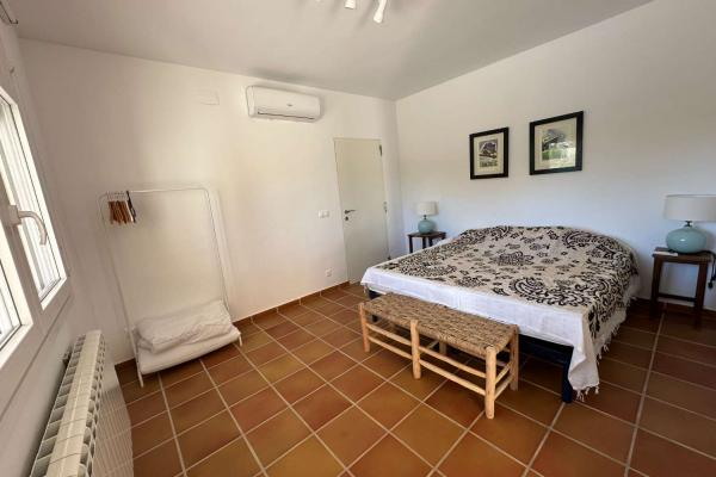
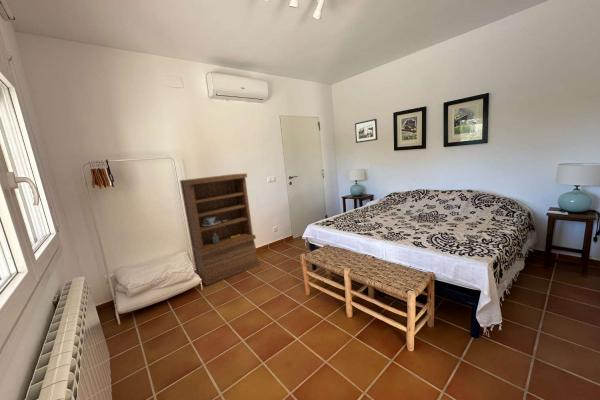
+ bookshelf [179,172,261,286]
+ picture frame [354,118,379,144]
